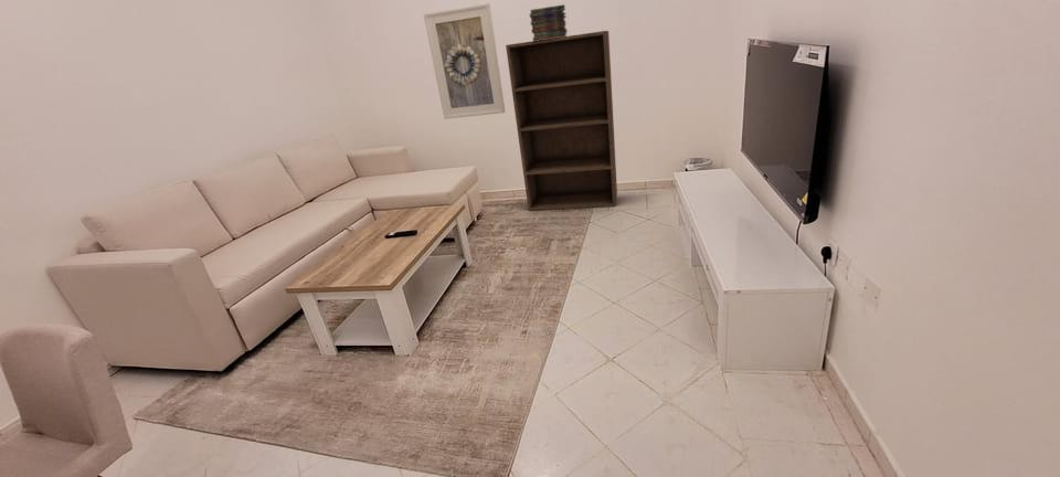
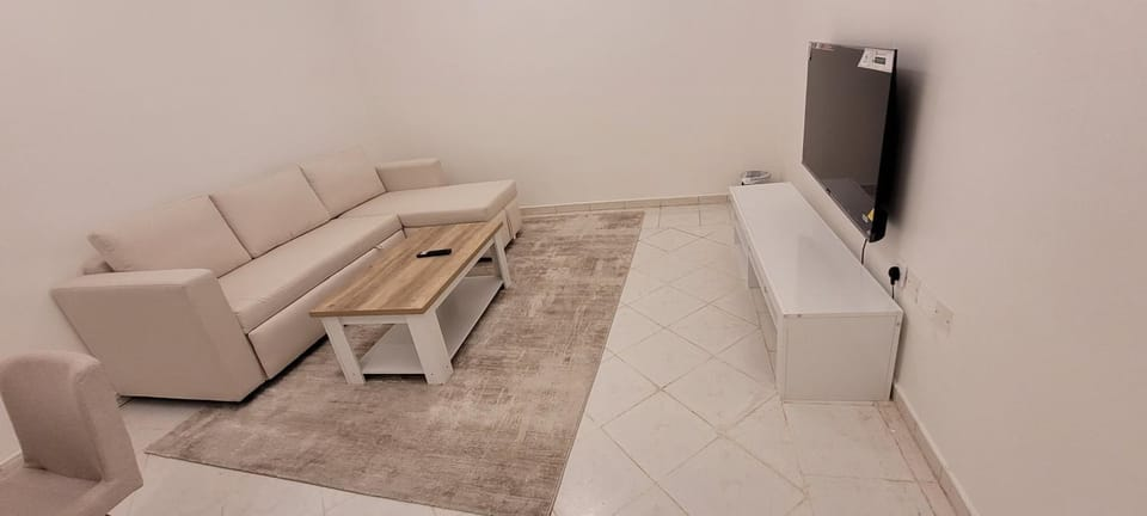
- bookshelf [505,30,618,212]
- book stack [529,3,569,41]
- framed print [423,2,507,120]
